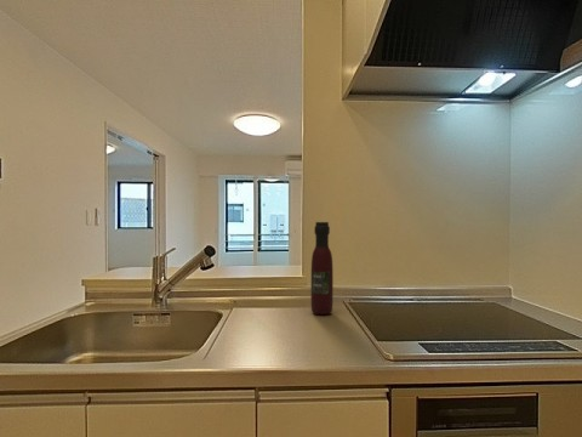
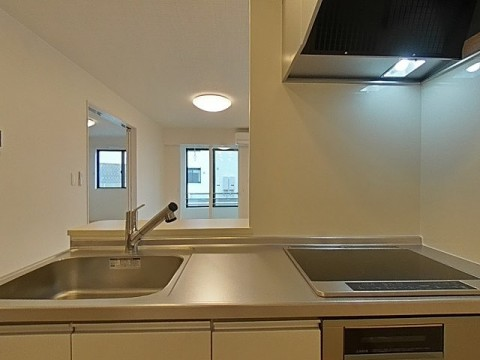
- wine bottle [310,221,335,316]
